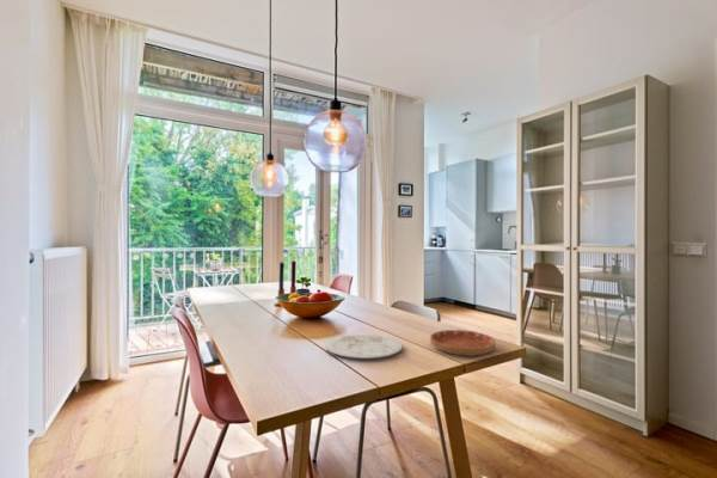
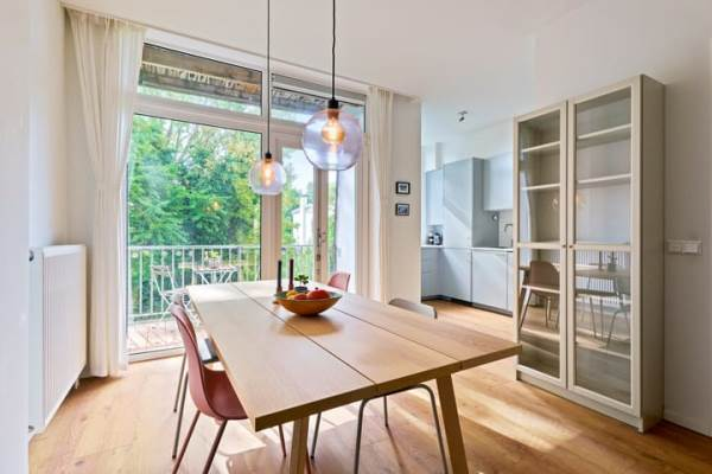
- saucer [429,329,497,357]
- plate [324,332,403,360]
